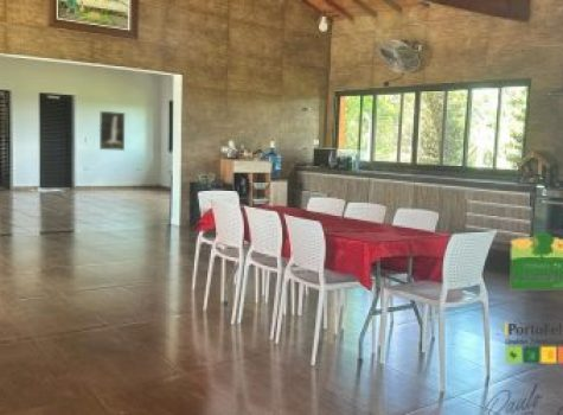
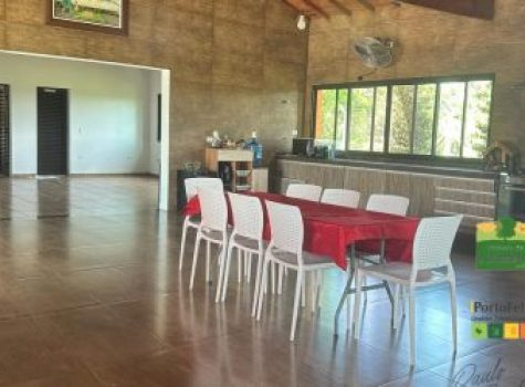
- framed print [98,110,126,152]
